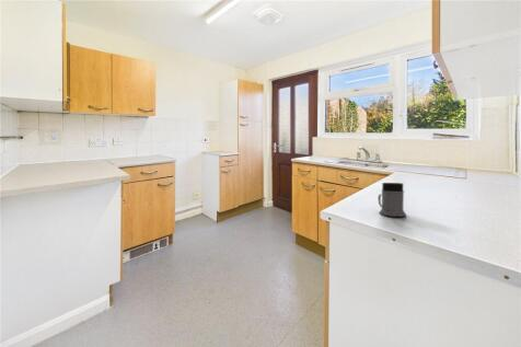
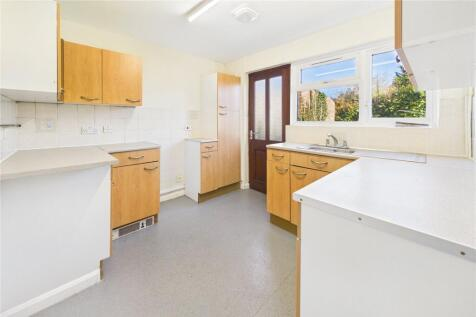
- mug [377,182,407,218]
